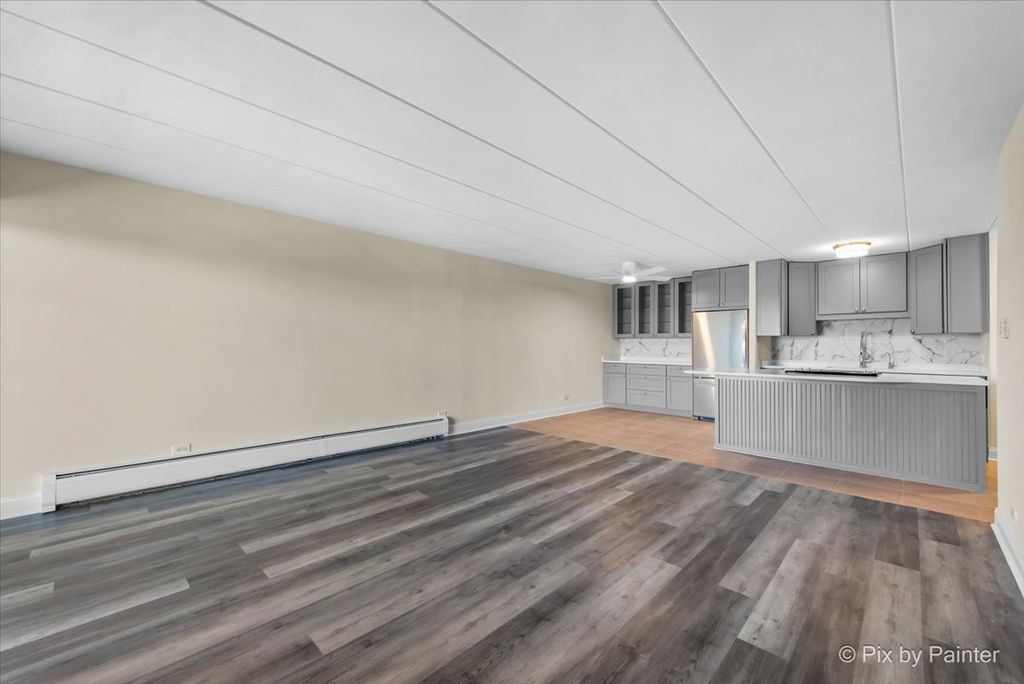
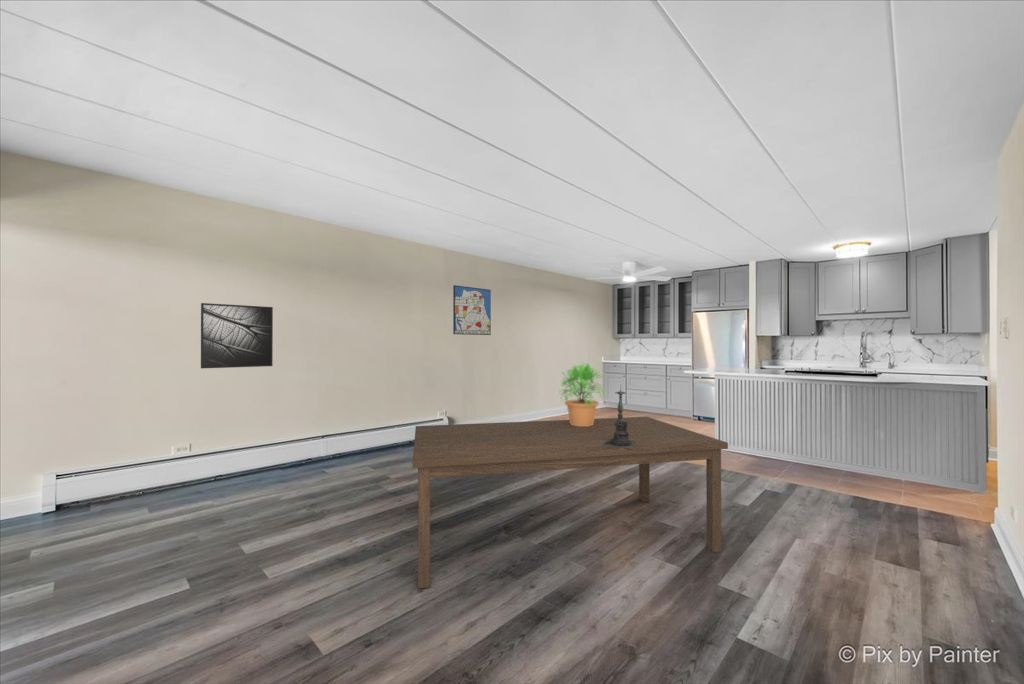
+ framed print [200,302,274,369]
+ dining table [412,416,729,589]
+ potted plant [557,362,607,426]
+ wall art [452,284,492,336]
+ candle holder [602,383,637,449]
